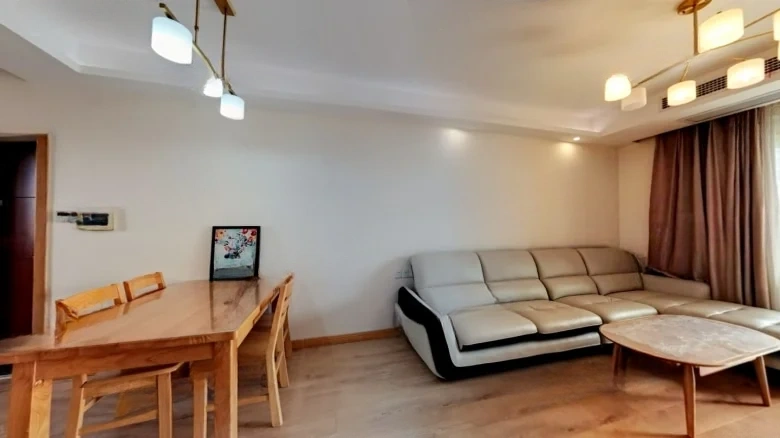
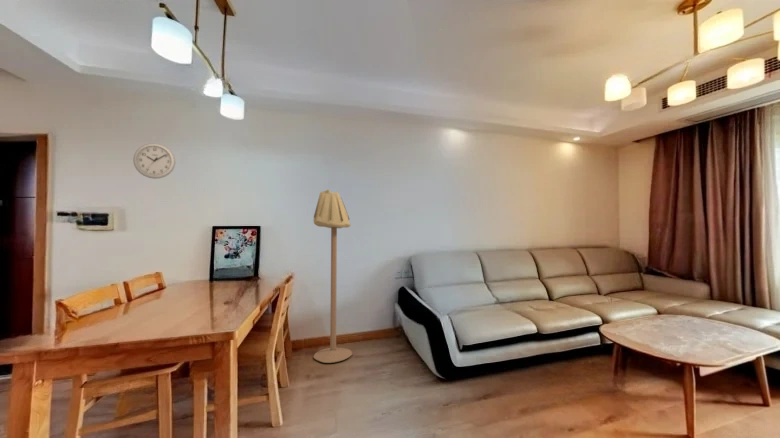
+ wall clock [132,142,176,180]
+ floor lamp [313,188,353,364]
